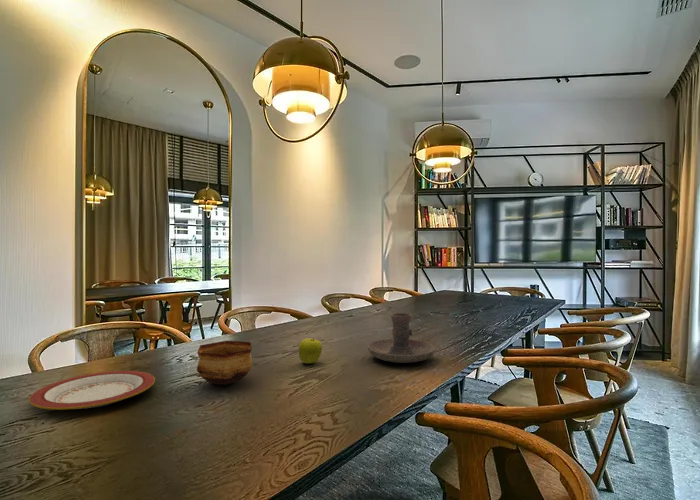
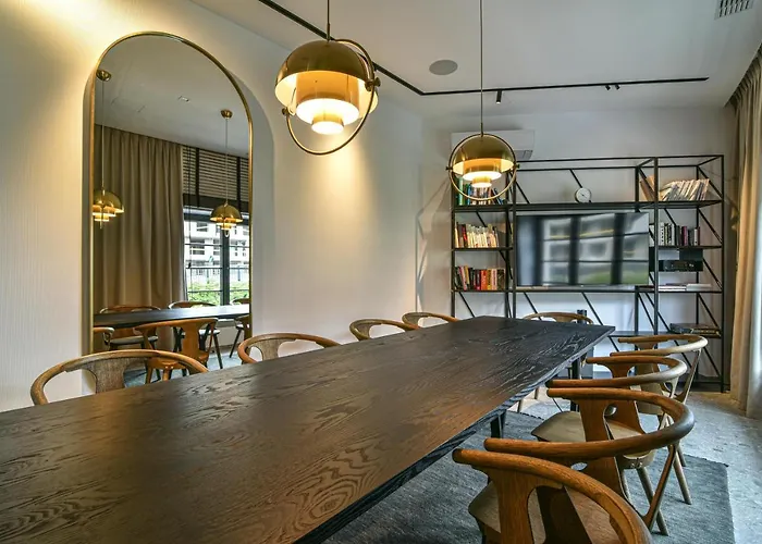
- candle holder [367,312,436,364]
- plate [28,370,156,411]
- fruit [298,337,323,365]
- bowl [196,340,253,386]
